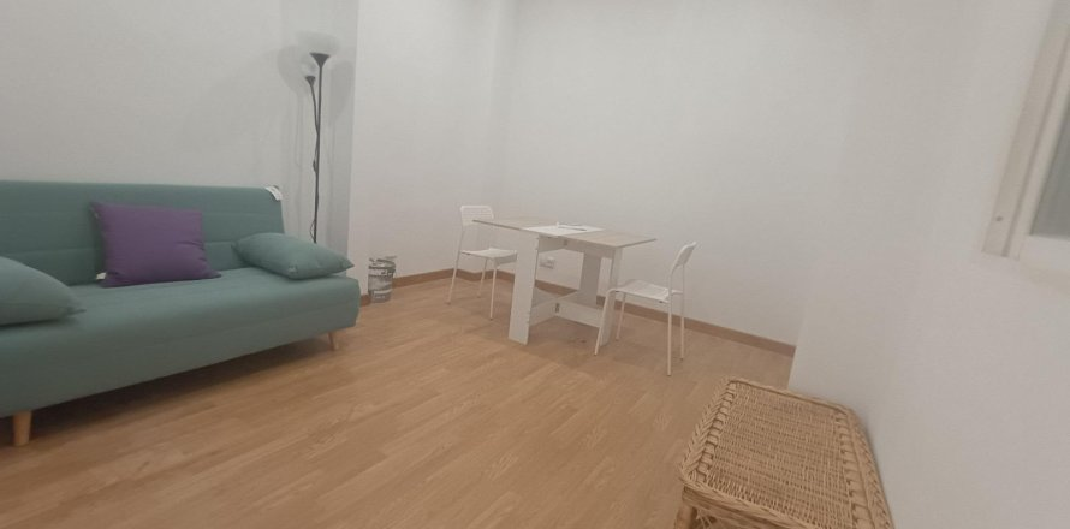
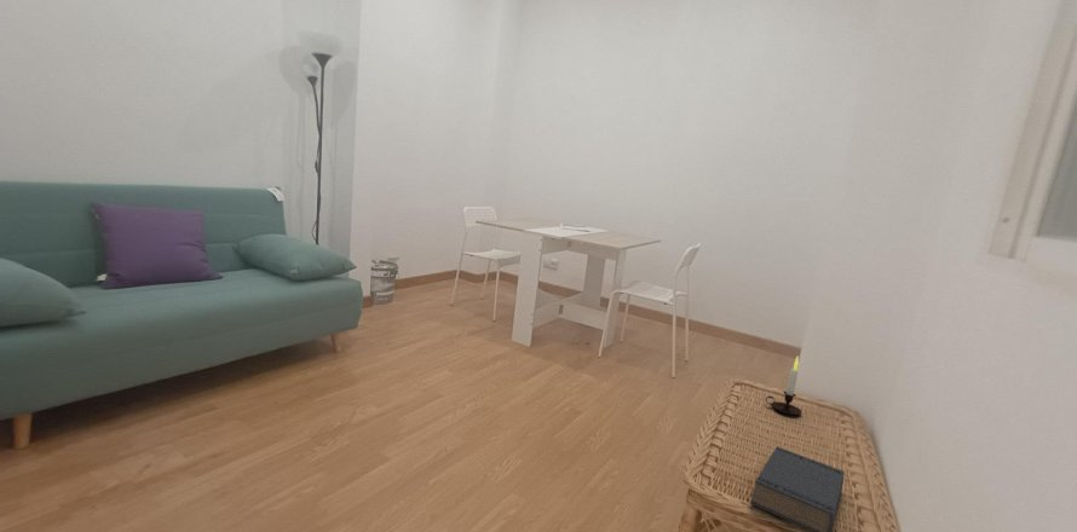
+ book [749,445,846,532]
+ candle [765,355,802,416]
